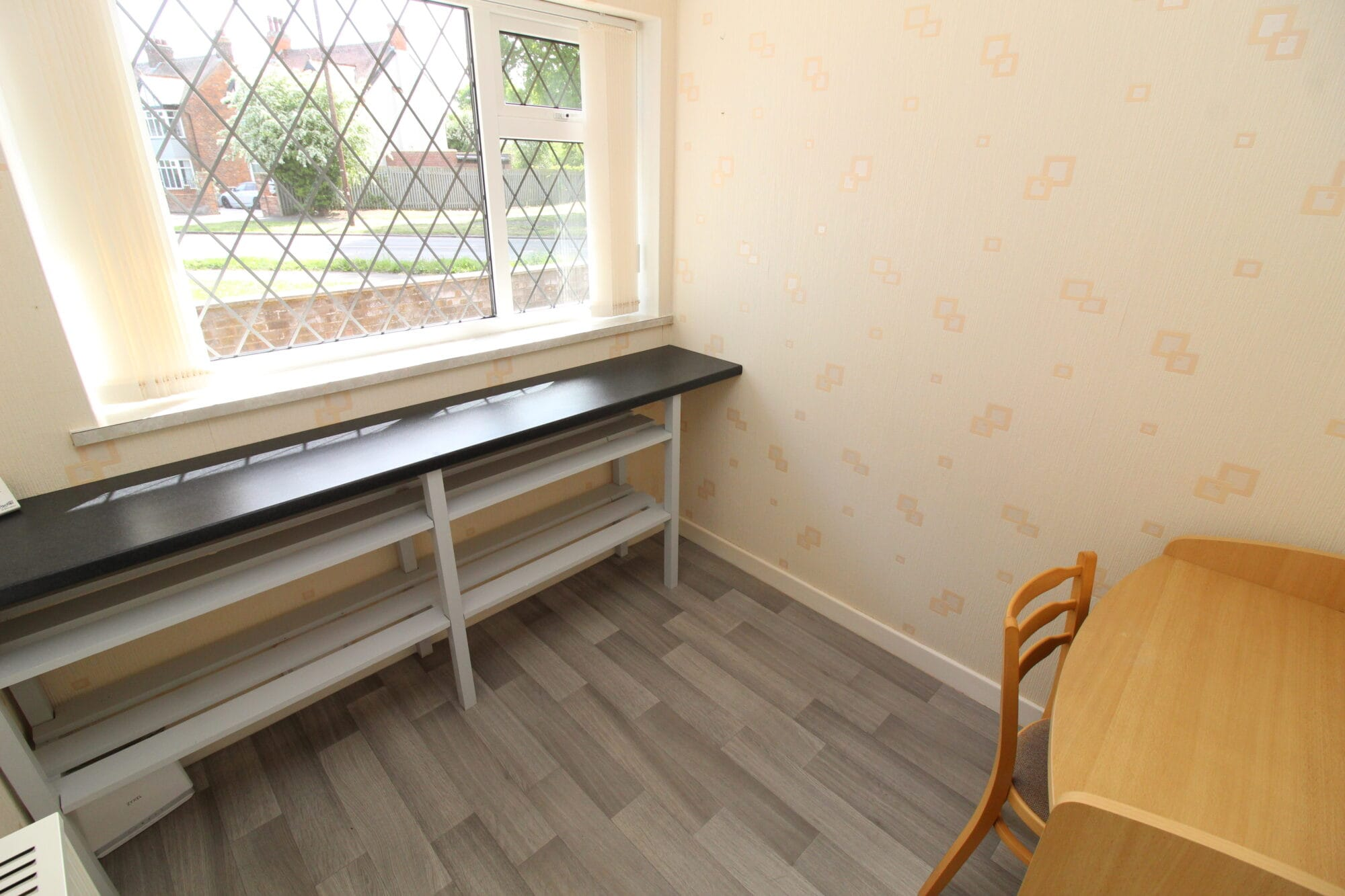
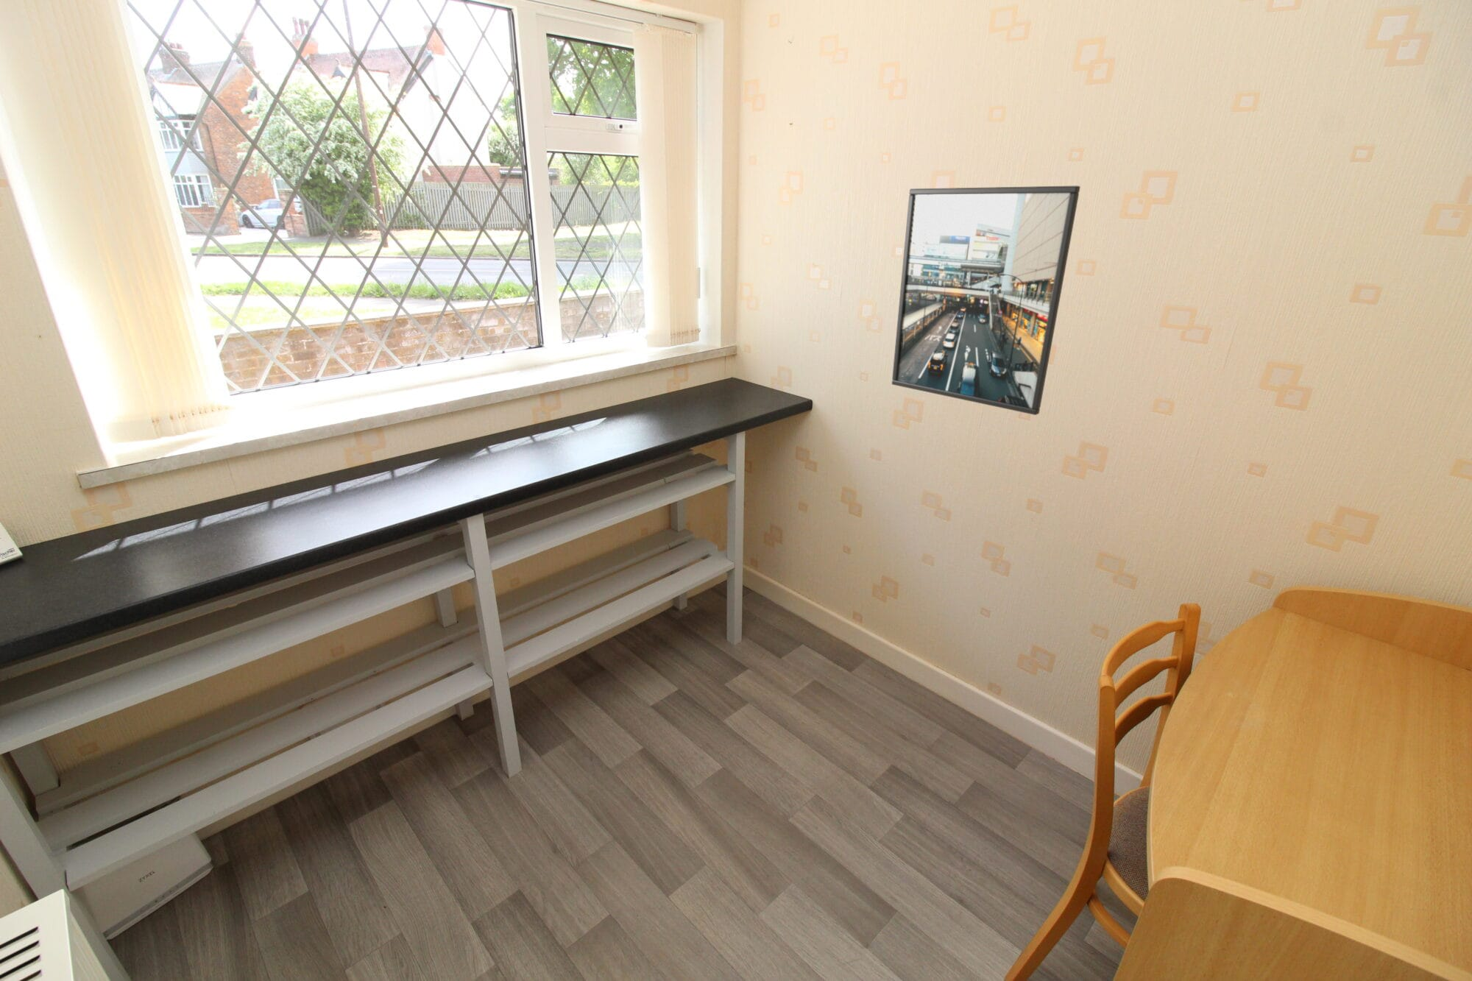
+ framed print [891,185,1081,416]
